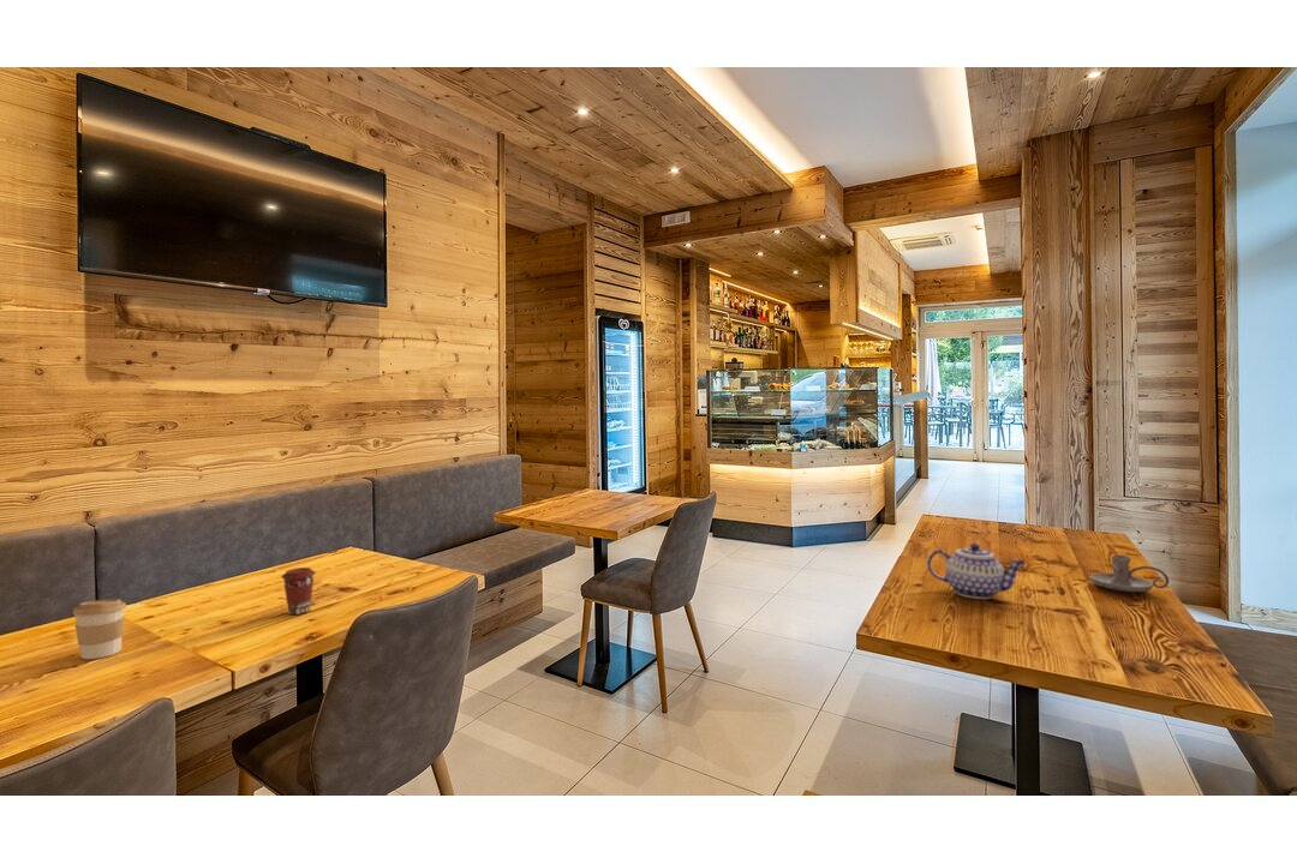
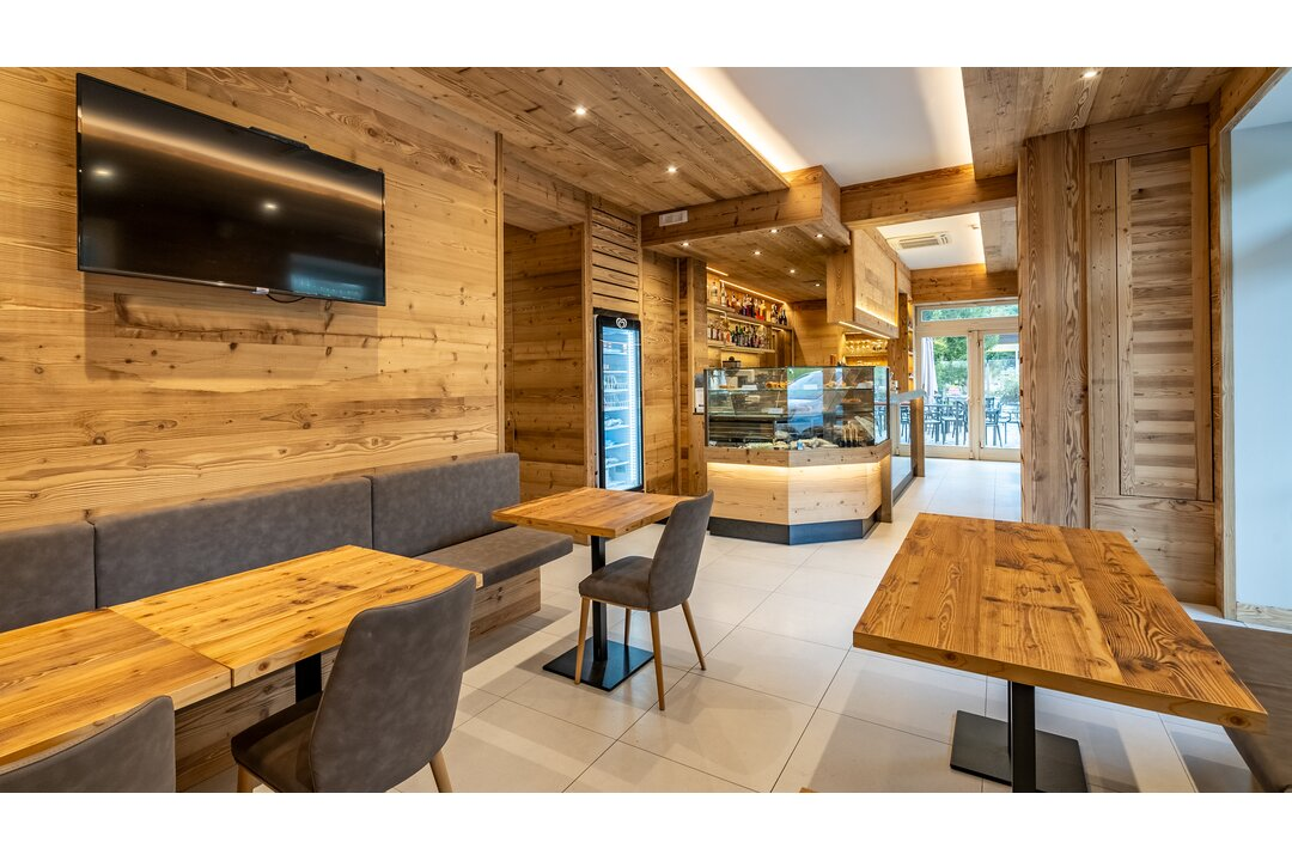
- coffee cup [281,566,317,616]
- coffee cup [72,598,127,660]
- teapot [926,542,1027,600]
- candle holder [1089,553,1170,593]
